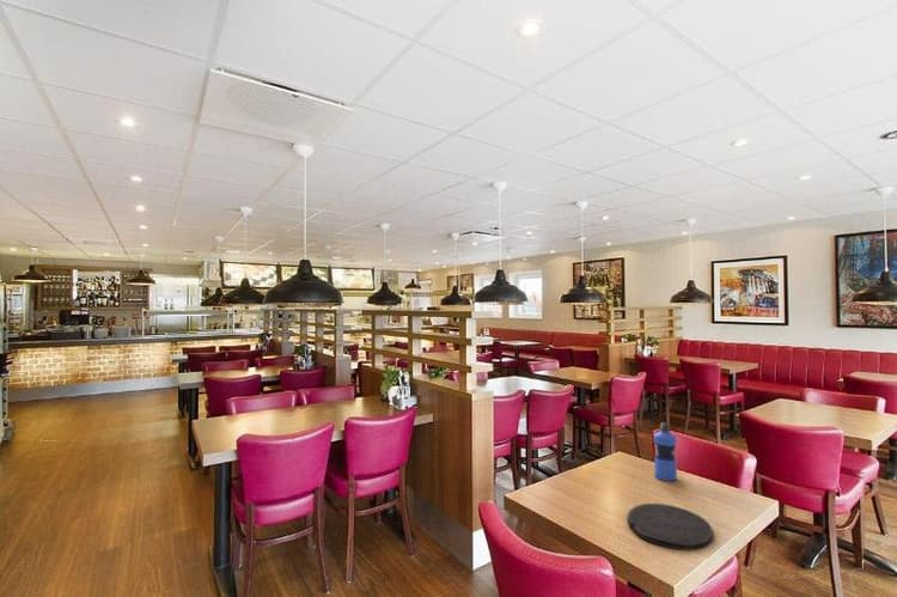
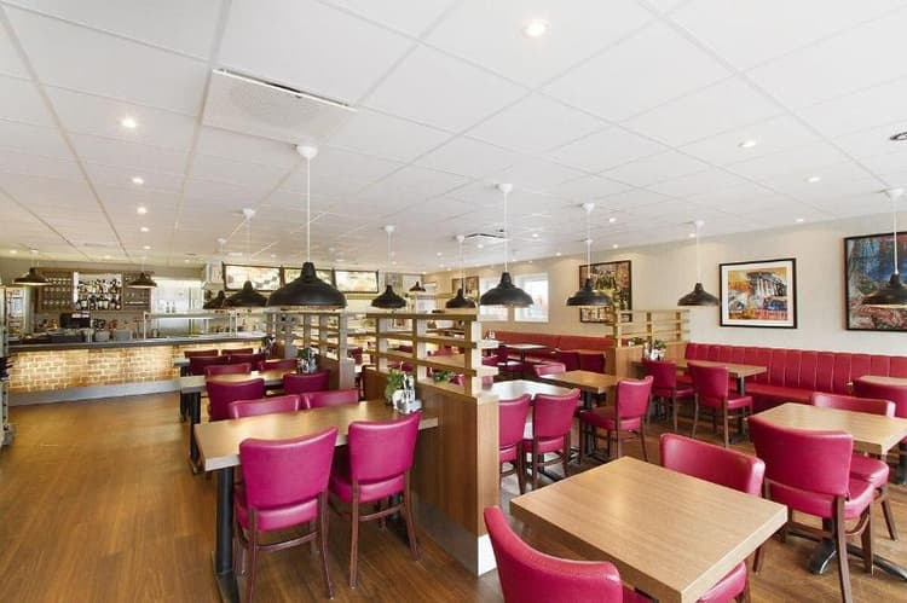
- water bottle [653,421,678,482]
- plate [626,502,714,552]
